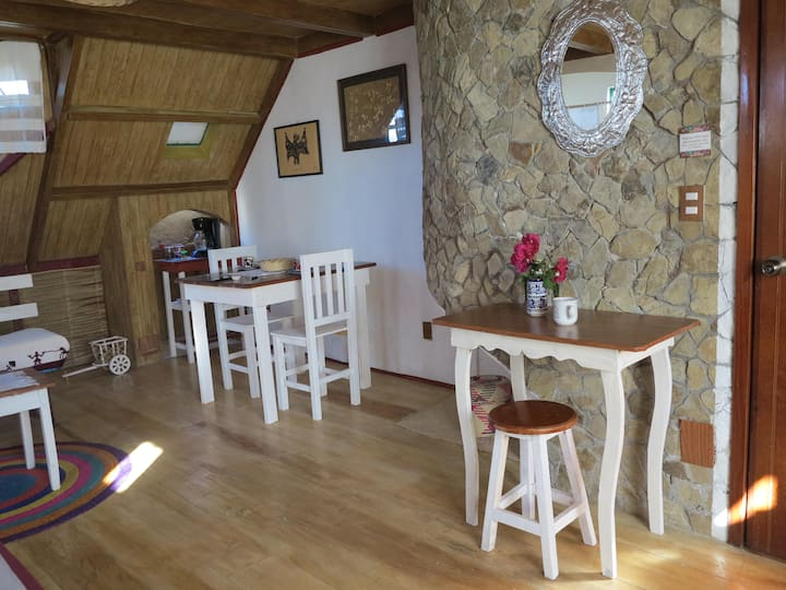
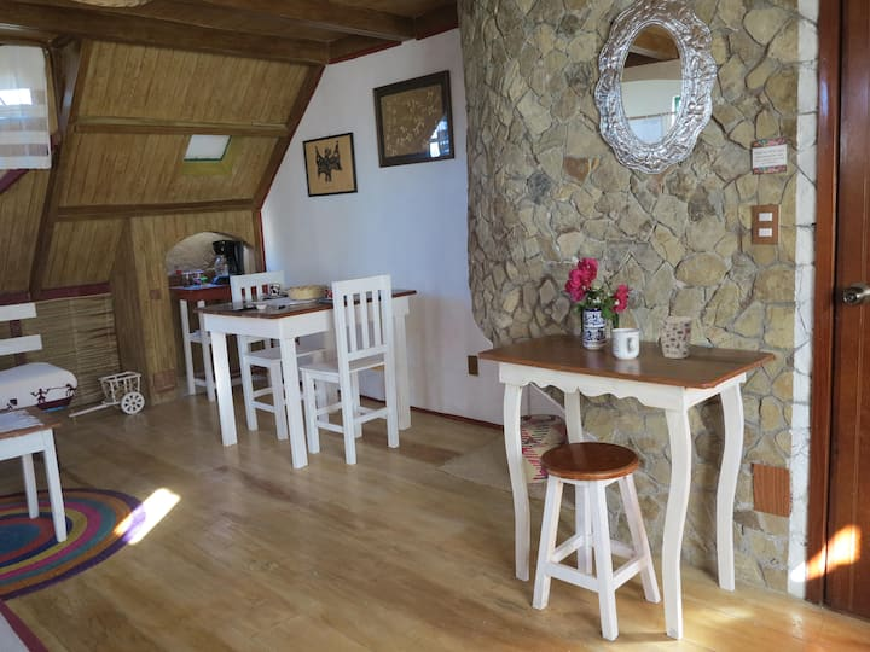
+ cup [657,315,695,360]
